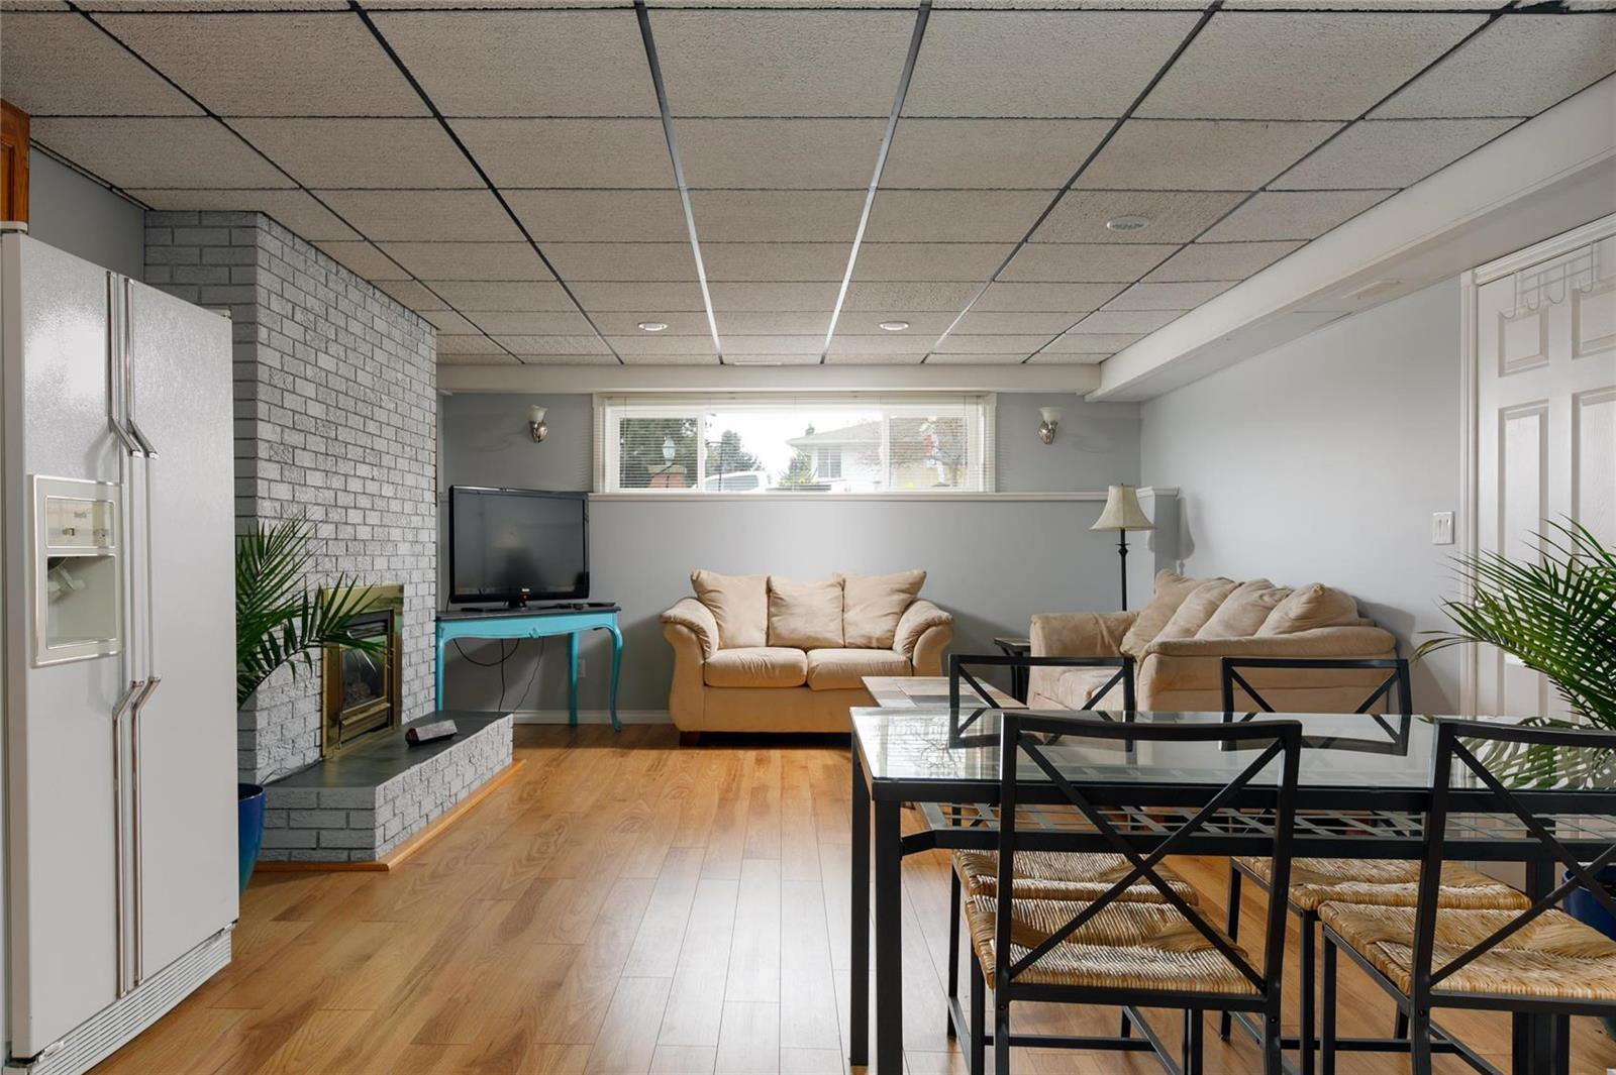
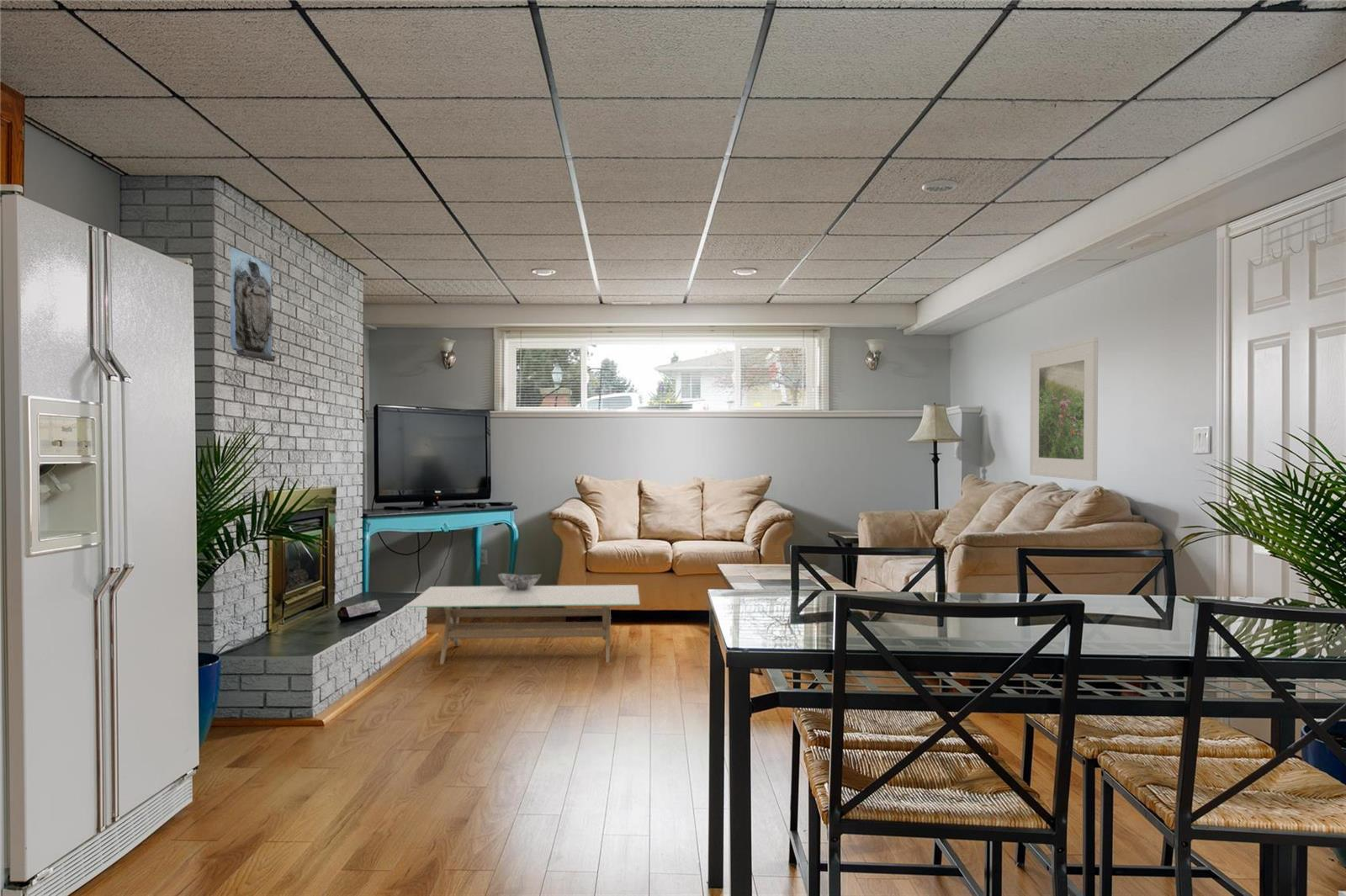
+ coffee table [405,584,641,665]
+ wall sculpture [230,247,276,363]
+ decorative bowl [496,573,543,590]
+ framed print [1029,337,1099,482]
